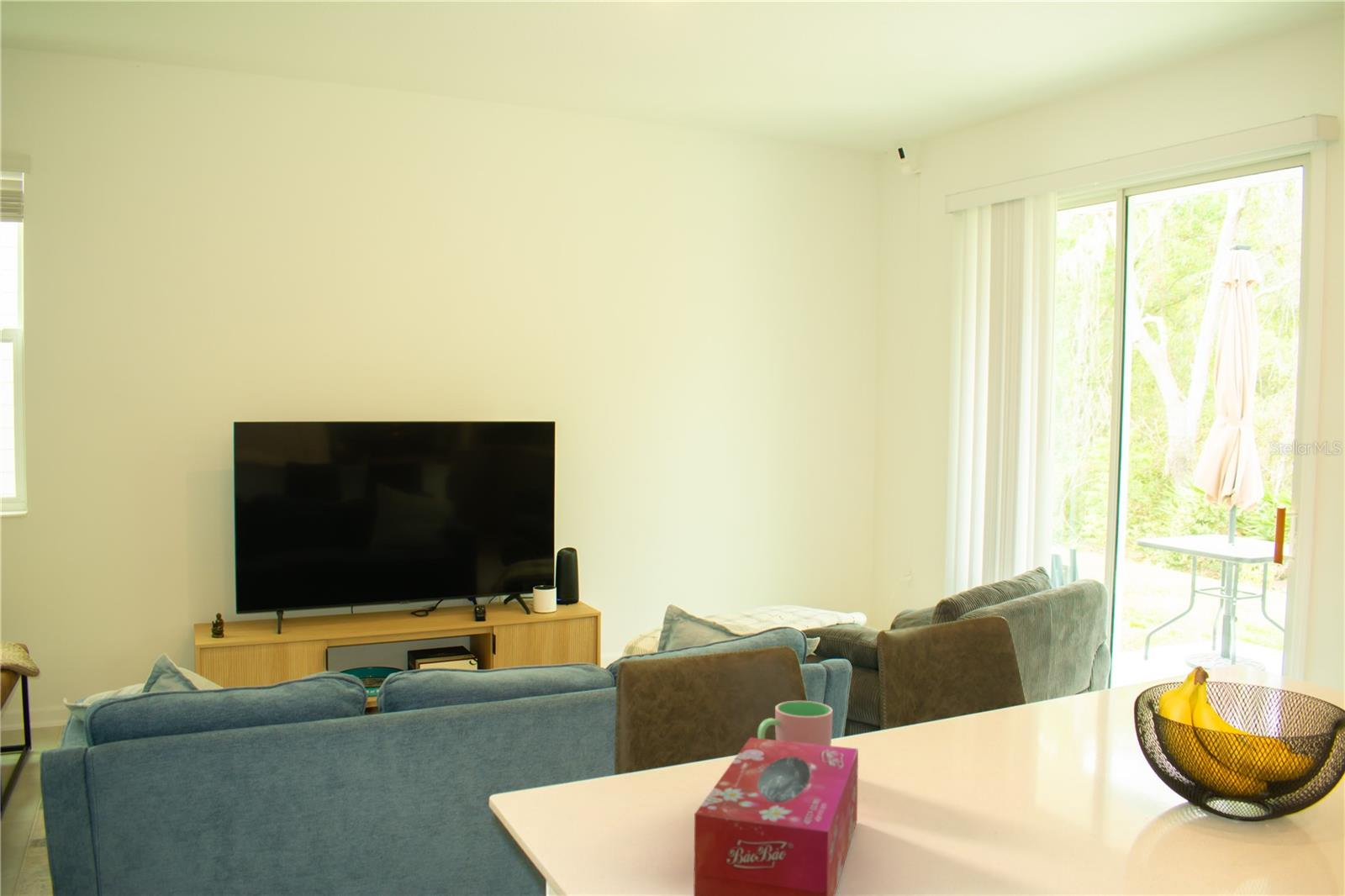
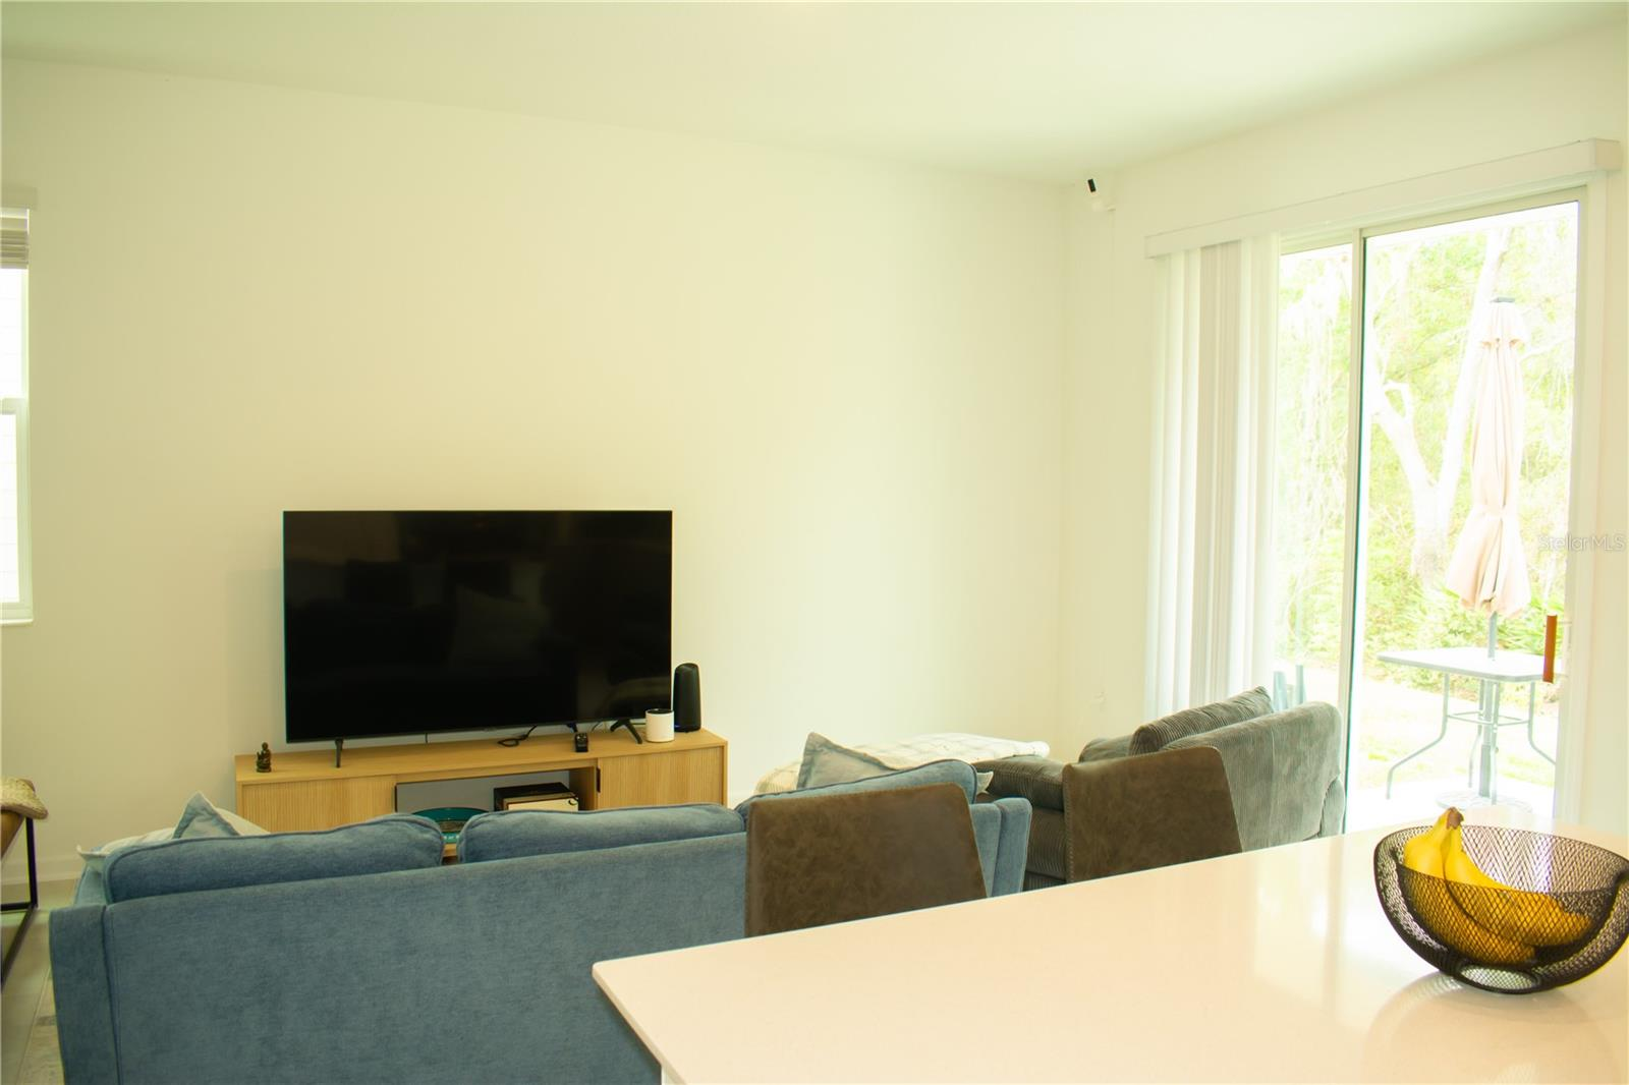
- tissue box [693,736,859,896]
- cup [757,700,833,746]
